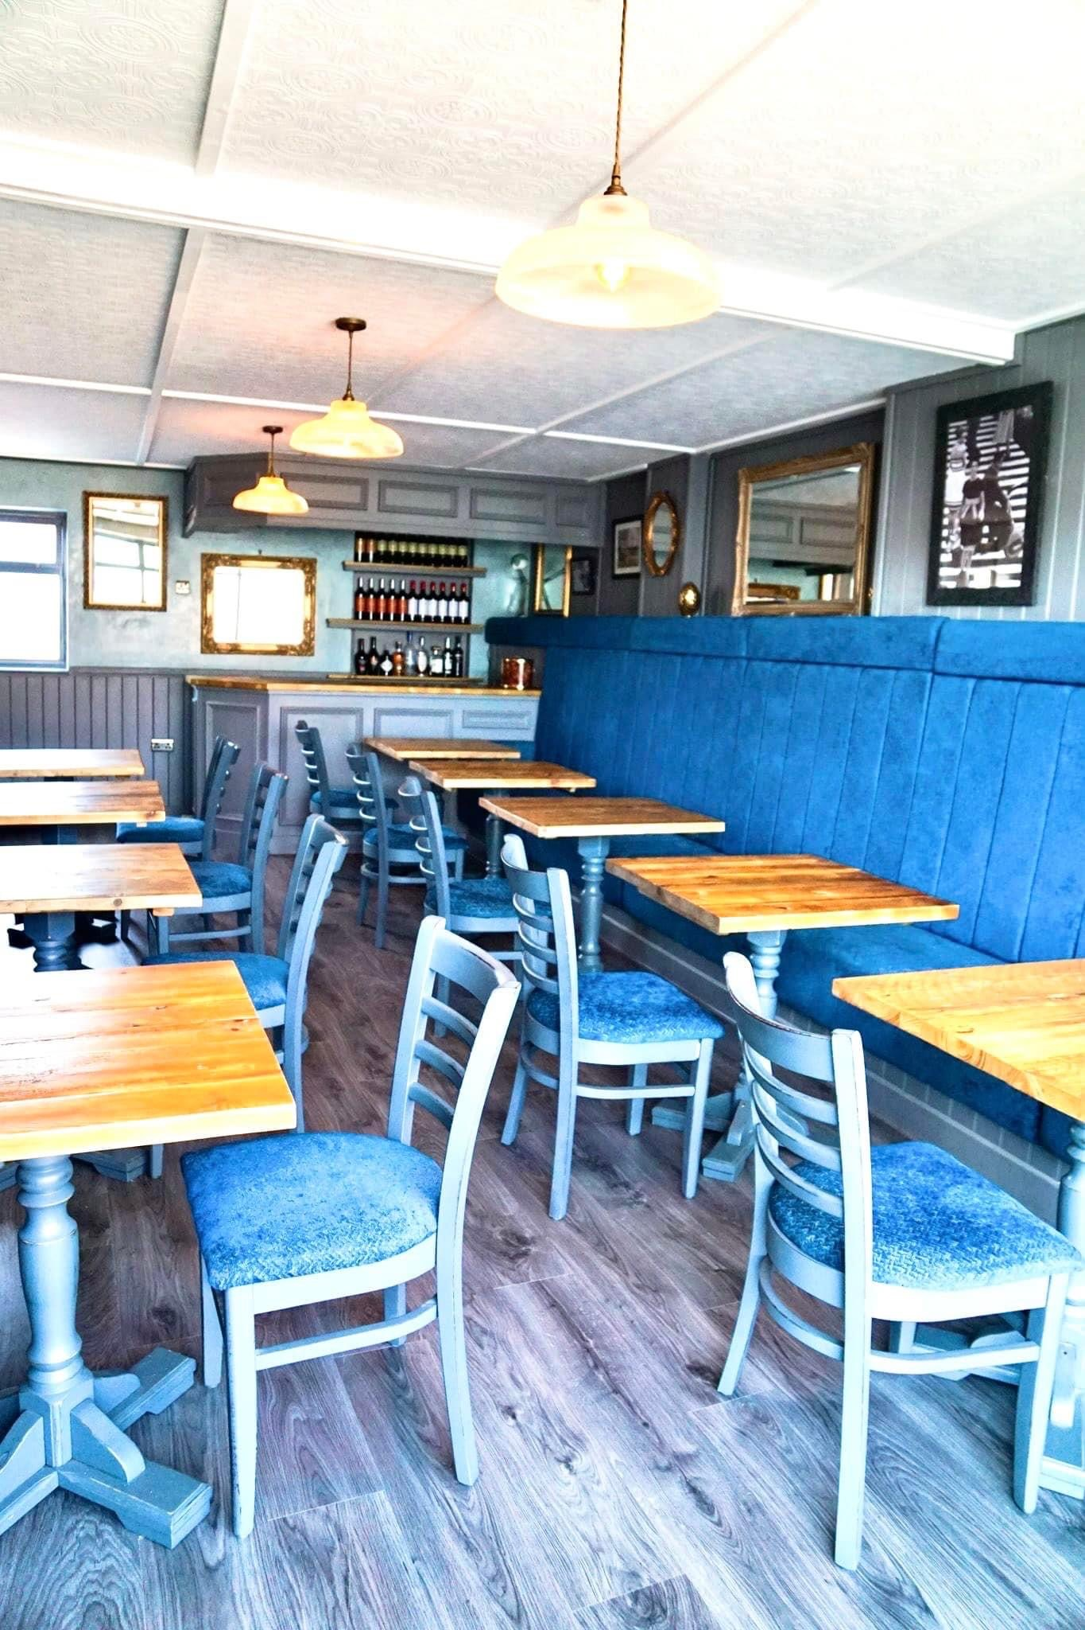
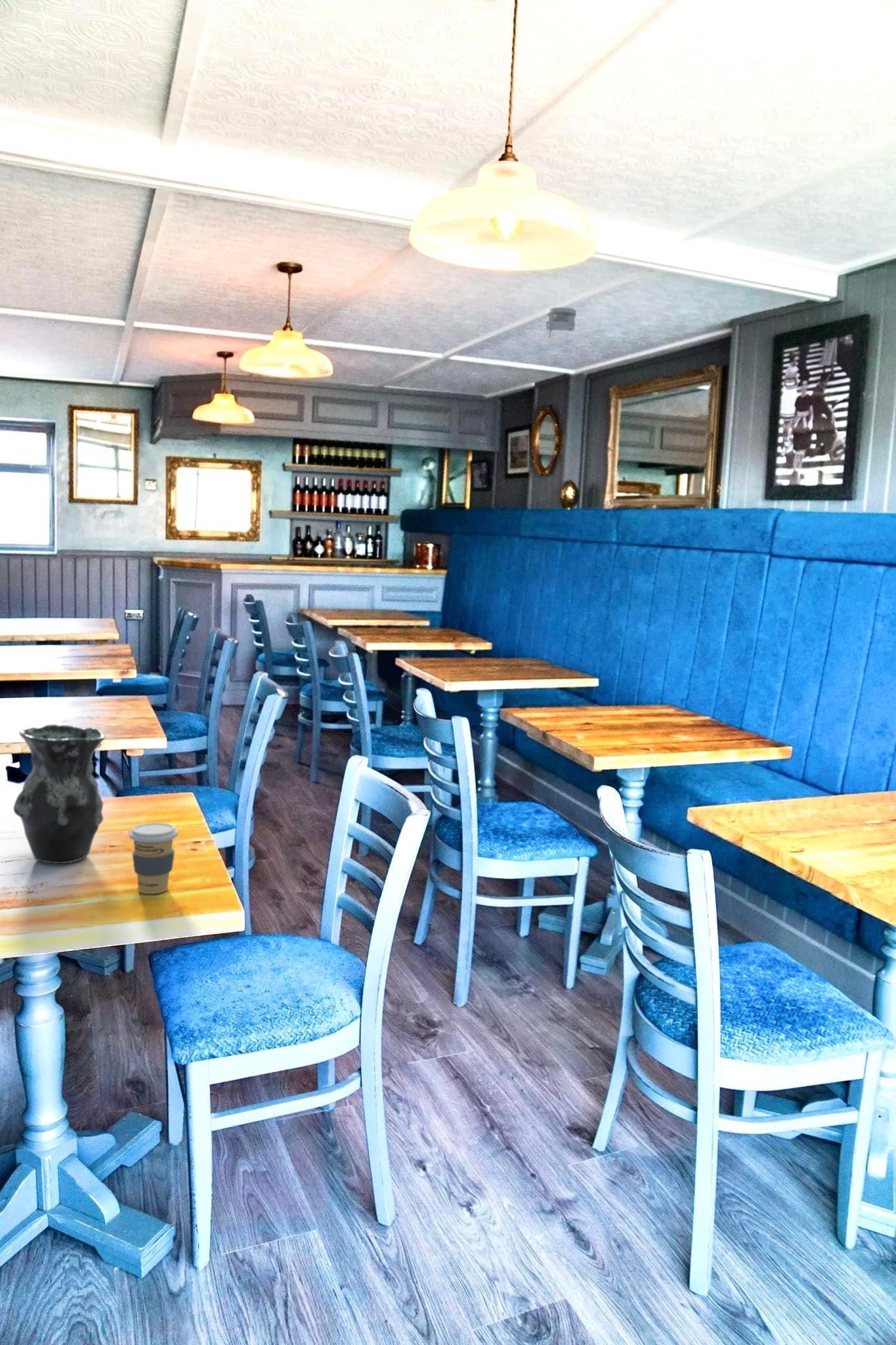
+ coffee cup [128,822,179,894]
+ vase [12,724,106,864]
+ smoke detector [545,307,577,339]
